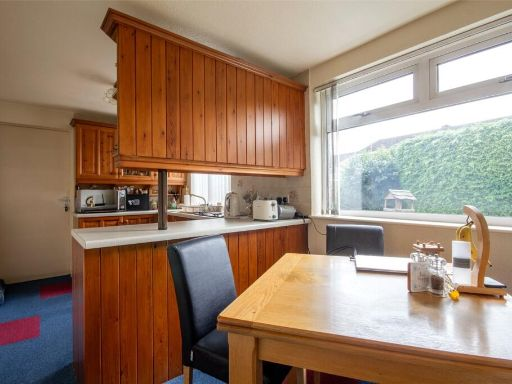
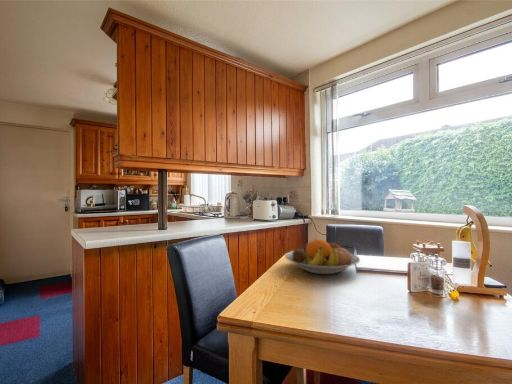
+ fruit bowl [284,238,361,275]
